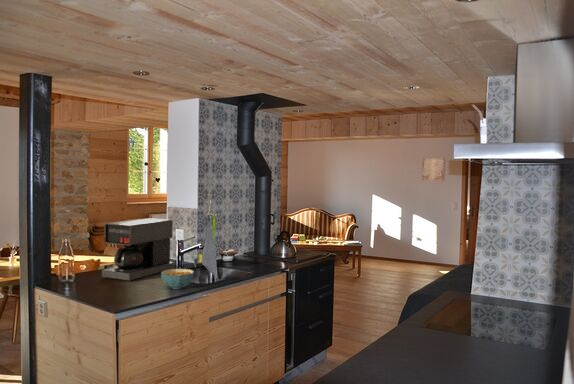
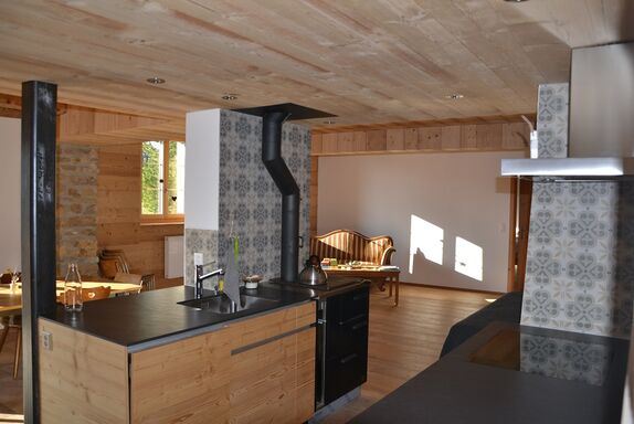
- wall art [421,157,446,182]
- cereal bowl [160,268,195,290]
- coffee maker [101,217,174,282]
